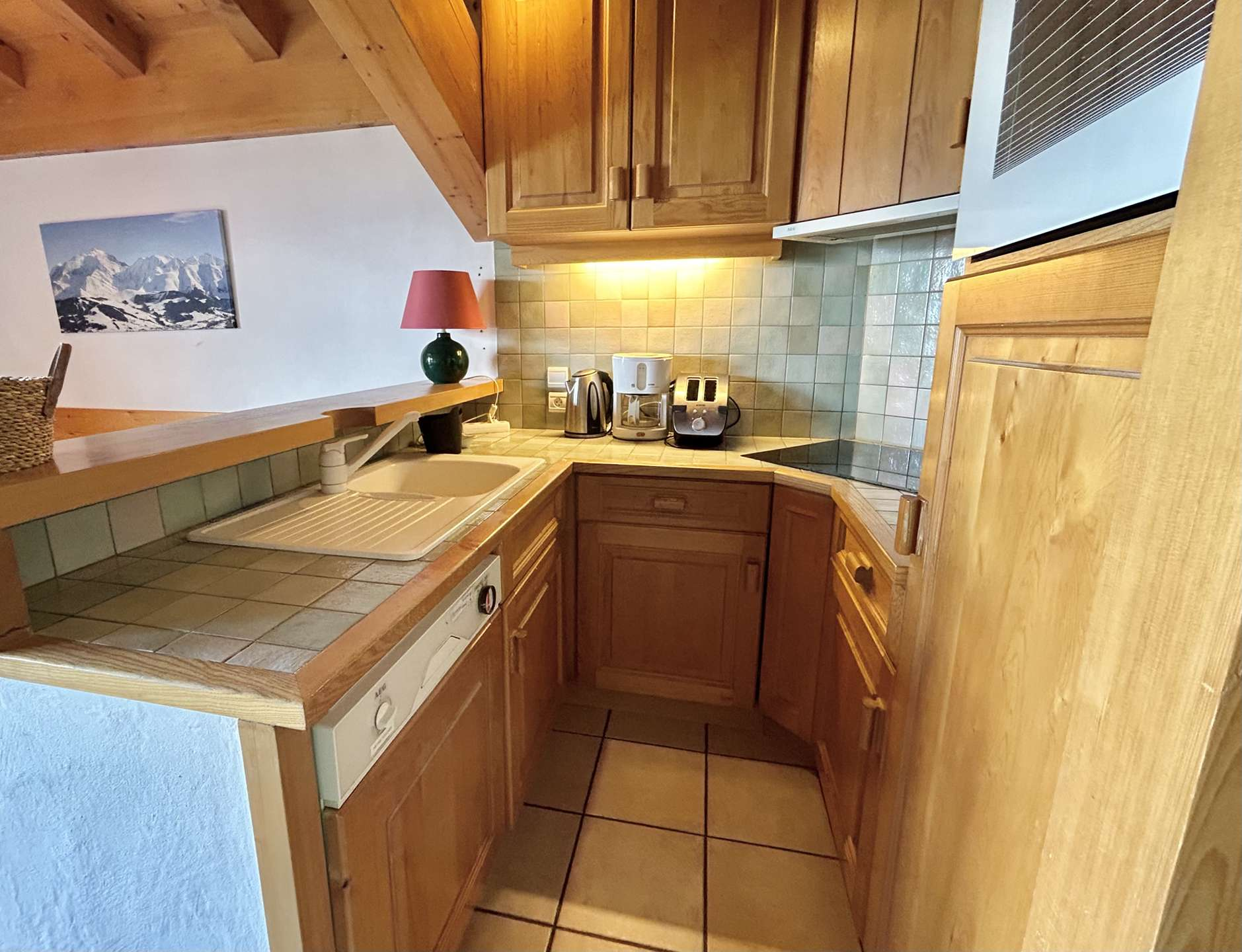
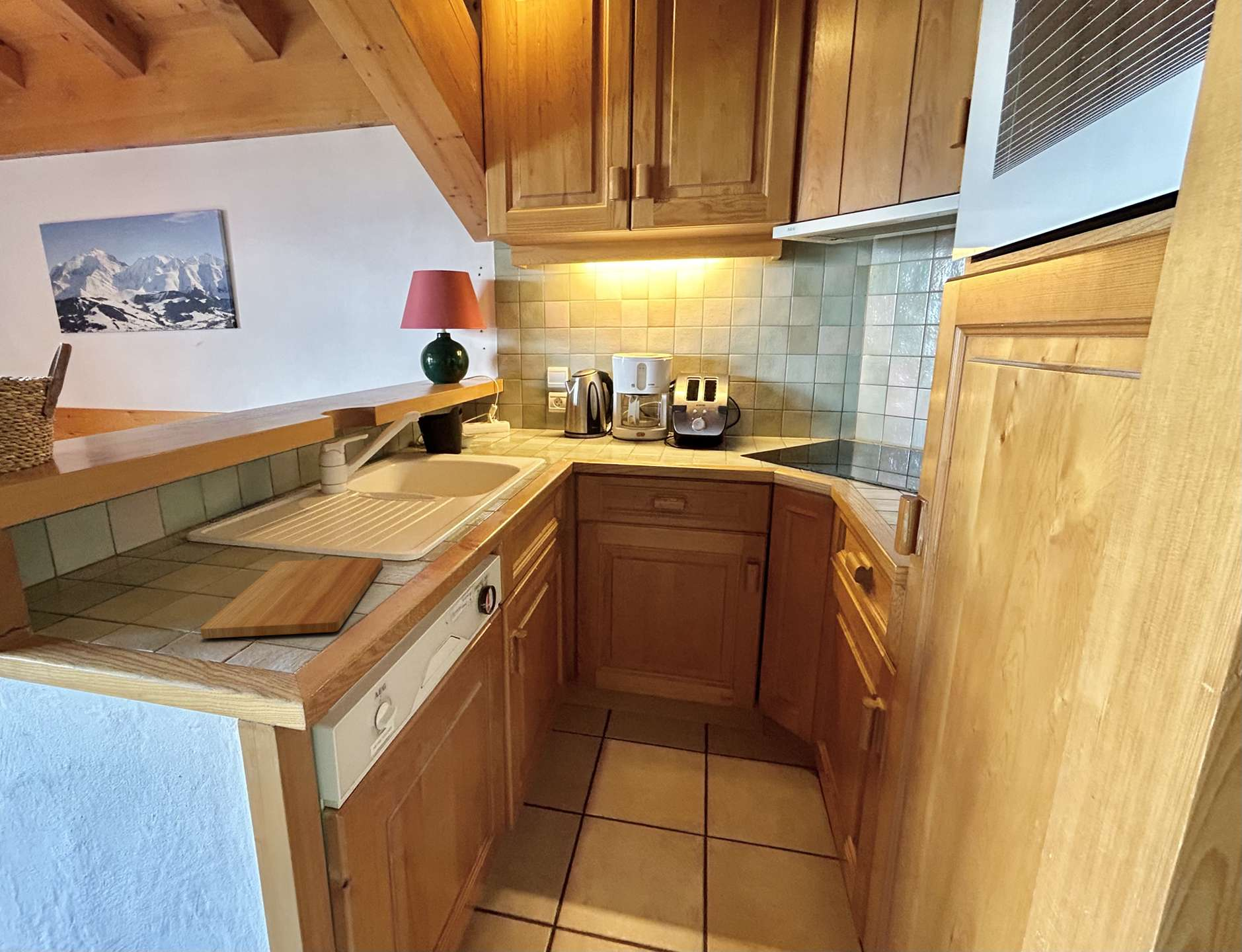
+ cutting board [200,557,383,639]
